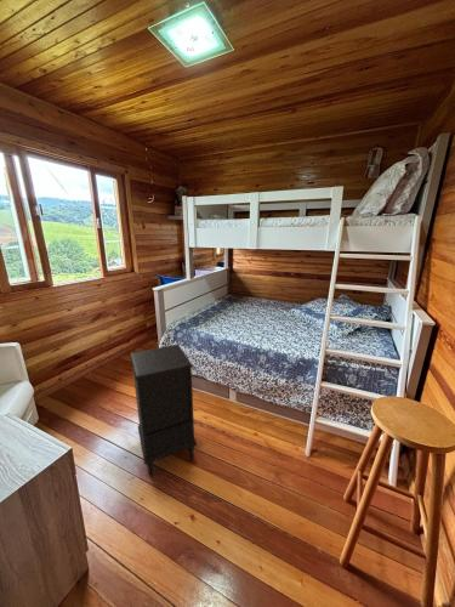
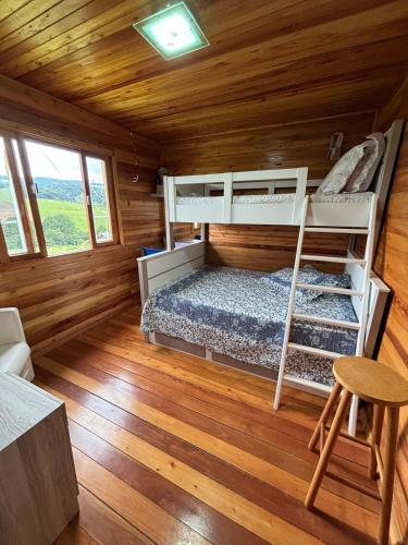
- nightstand [129,344,198,477]
